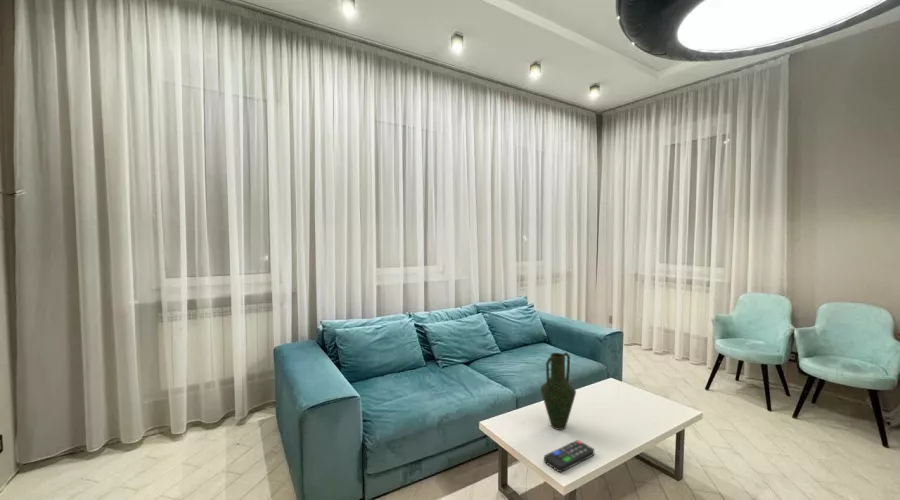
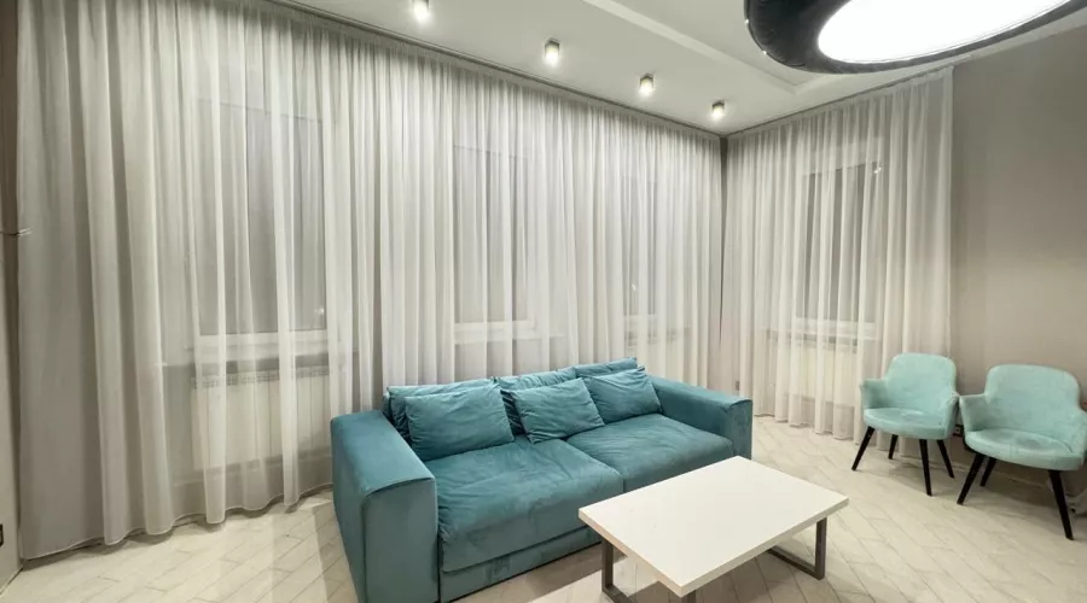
- vase [540,351,577,431]
- remote control [543,439,595,473]
